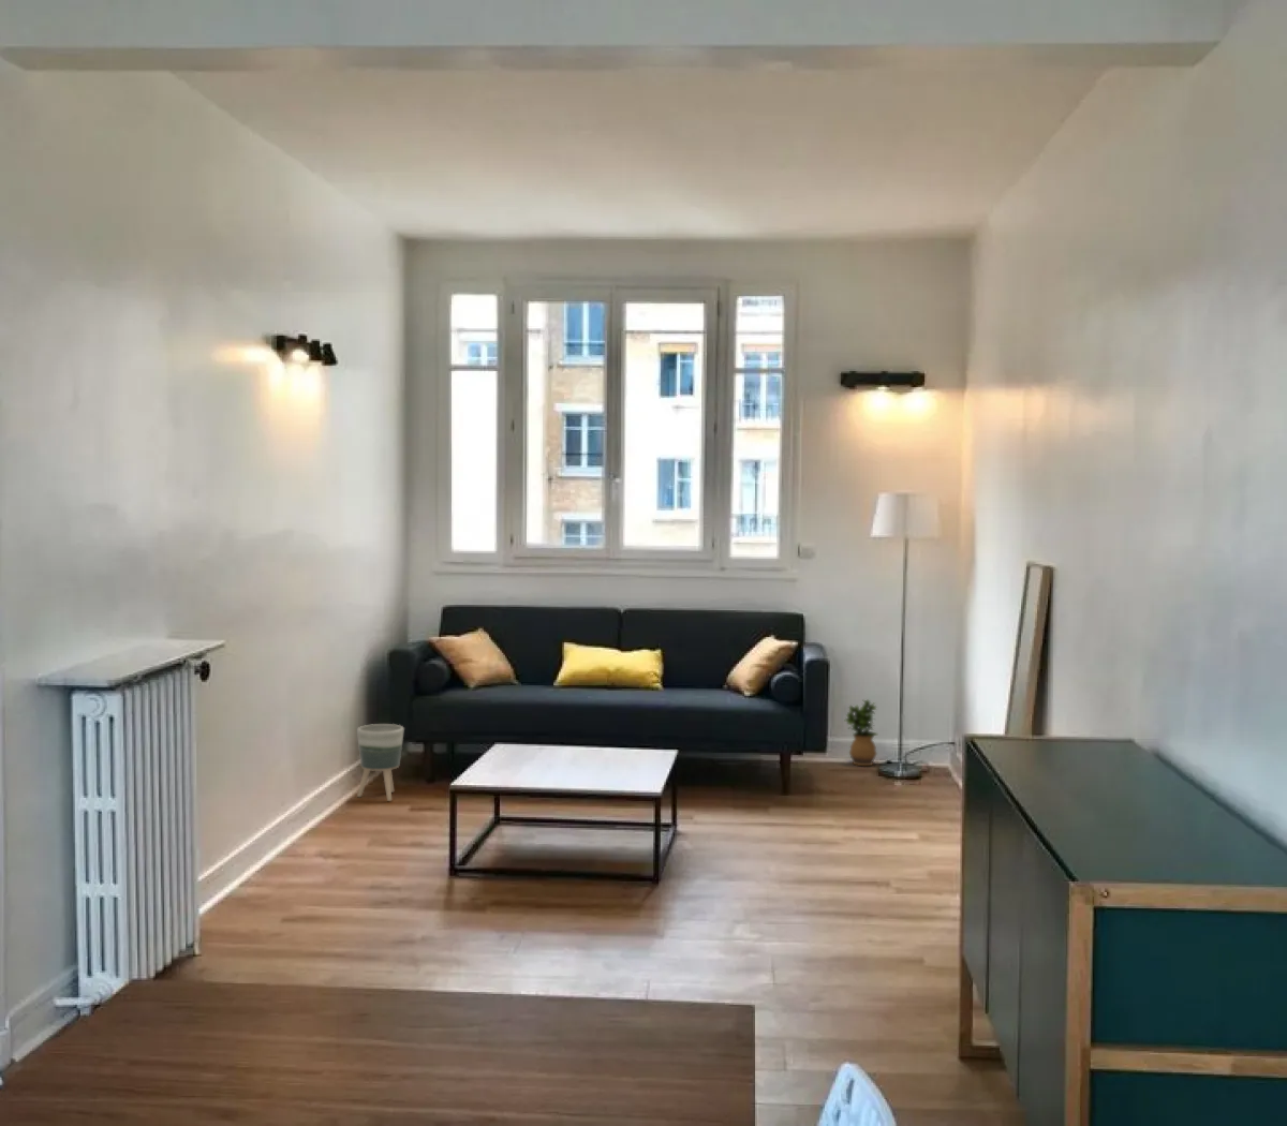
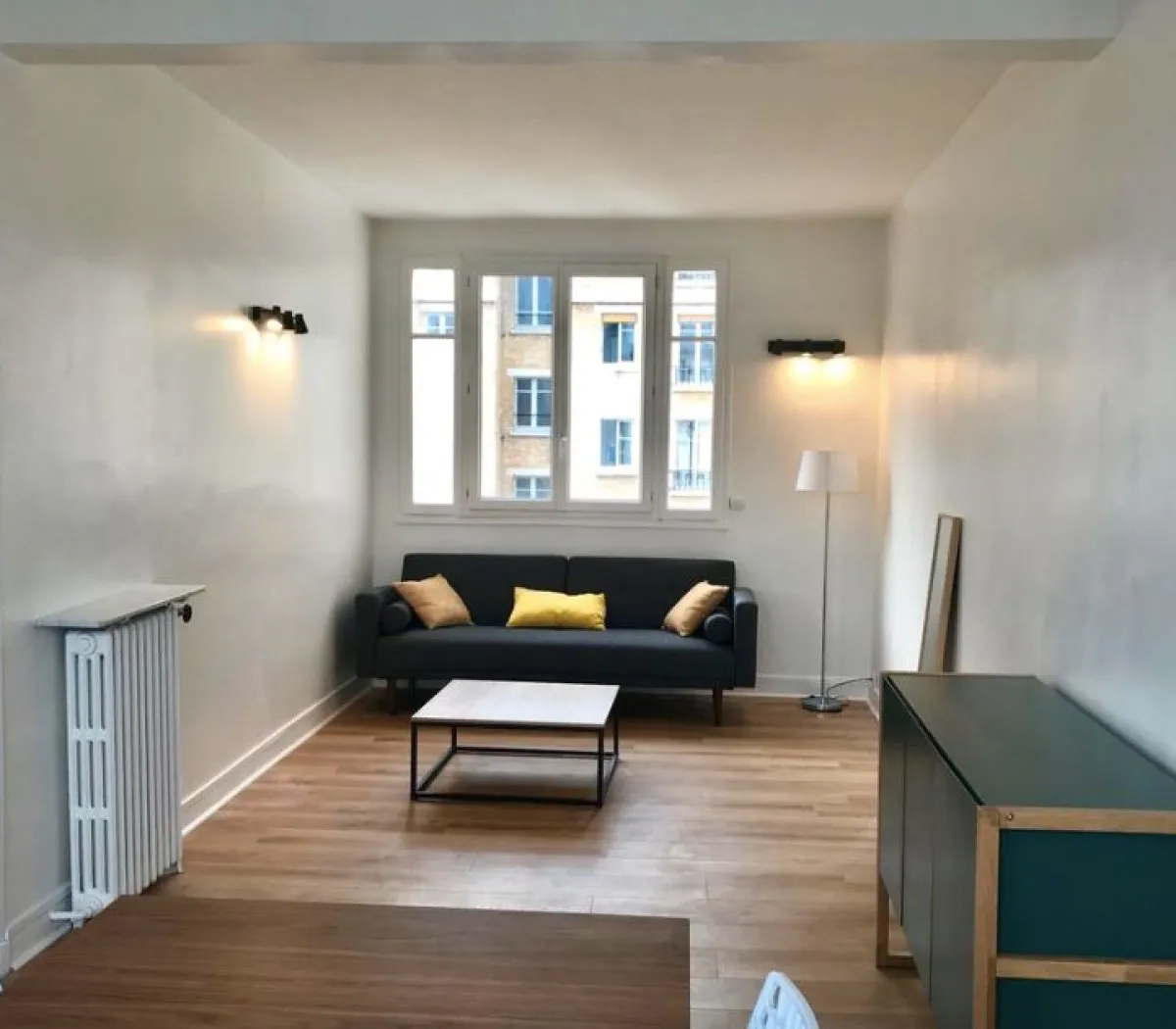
- potted plant [844,698,880,767]
- planter [356,723,405,802]
